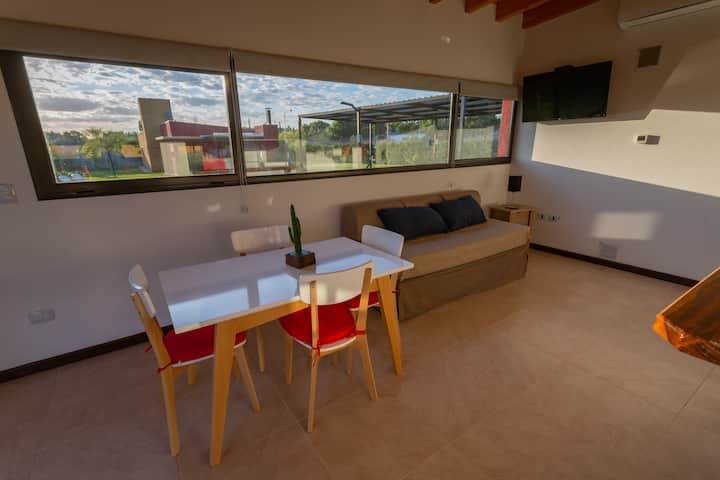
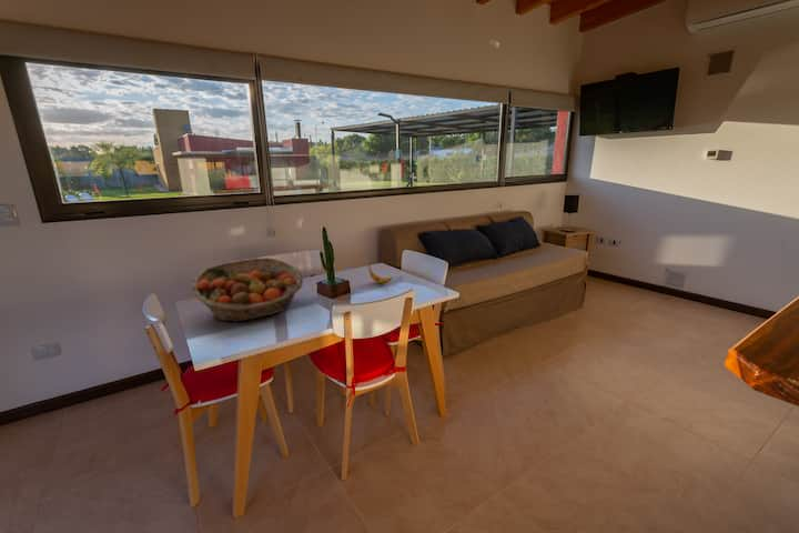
+ fruit basket [191,257,304,323]
+ banana [367,263,393,285]
